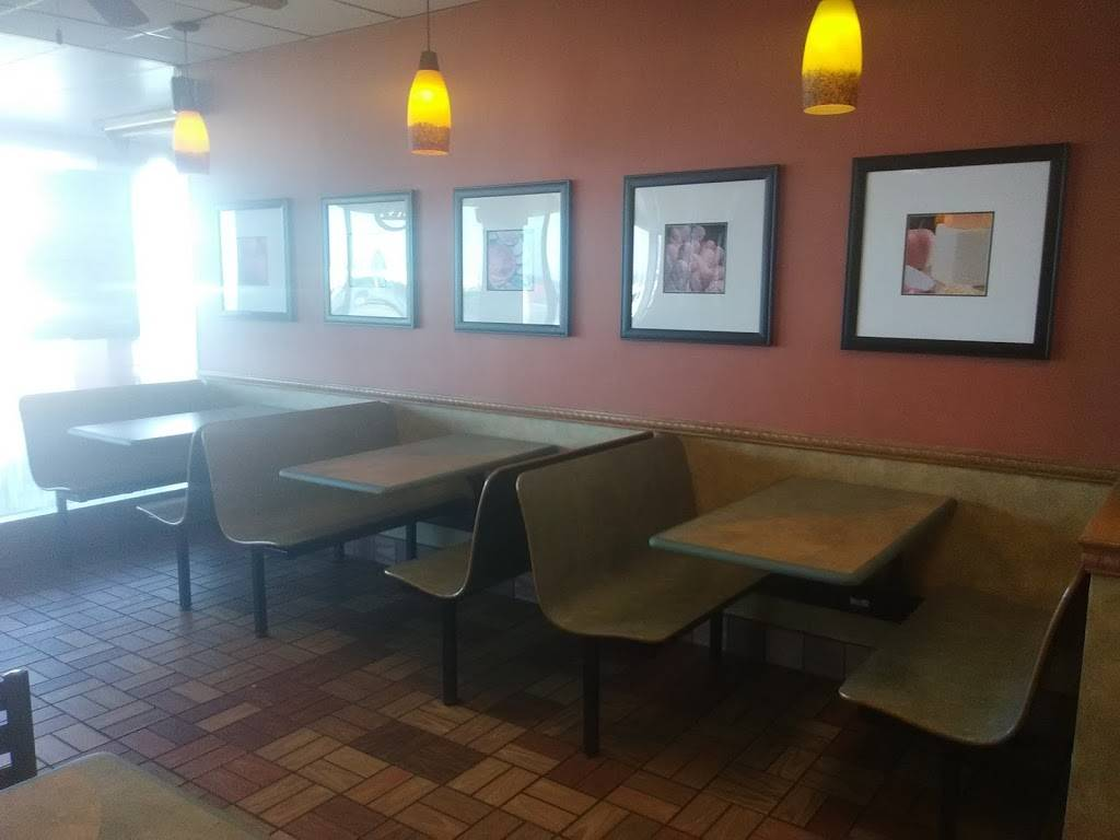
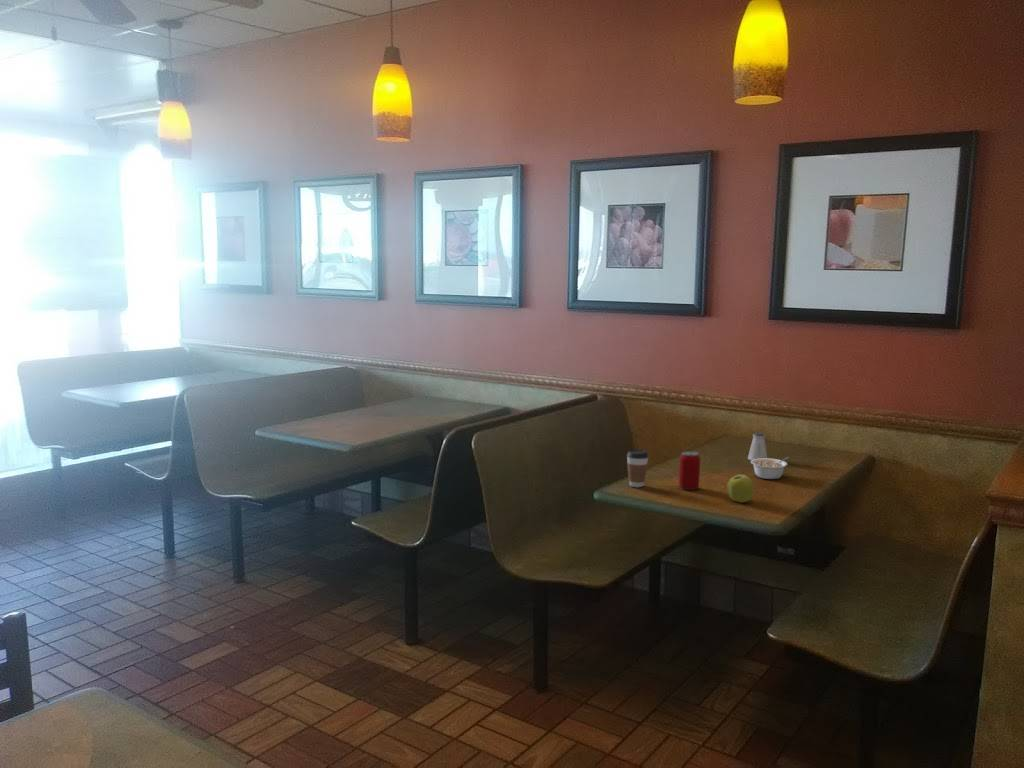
+ coffee cup [626,449,649,488]
+ saltshaker [747,432,768,461]
+ beverage can [677,450,701,491]
+ legume [750,456,790,480]
+ apple [726,471,754,504]
